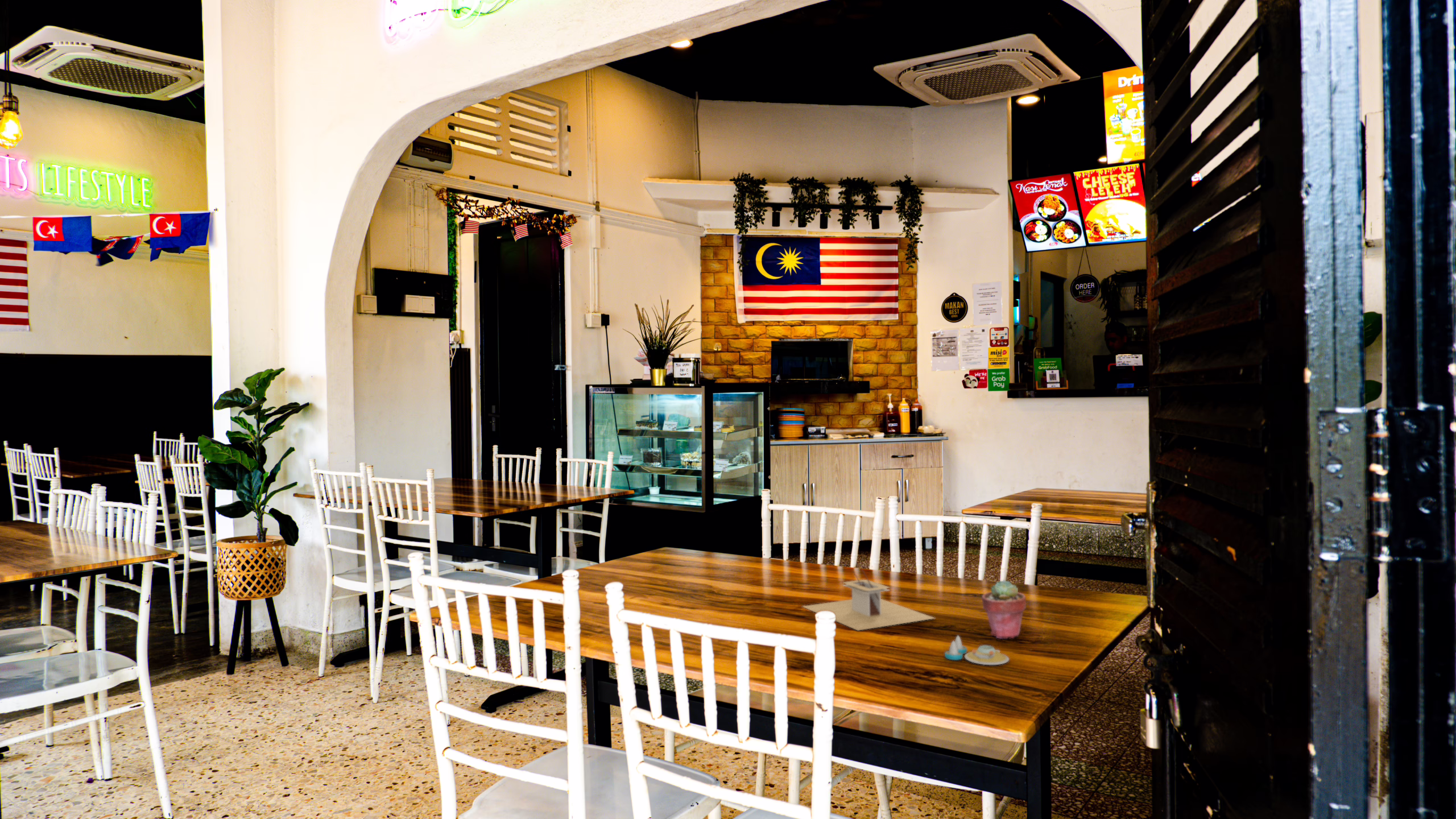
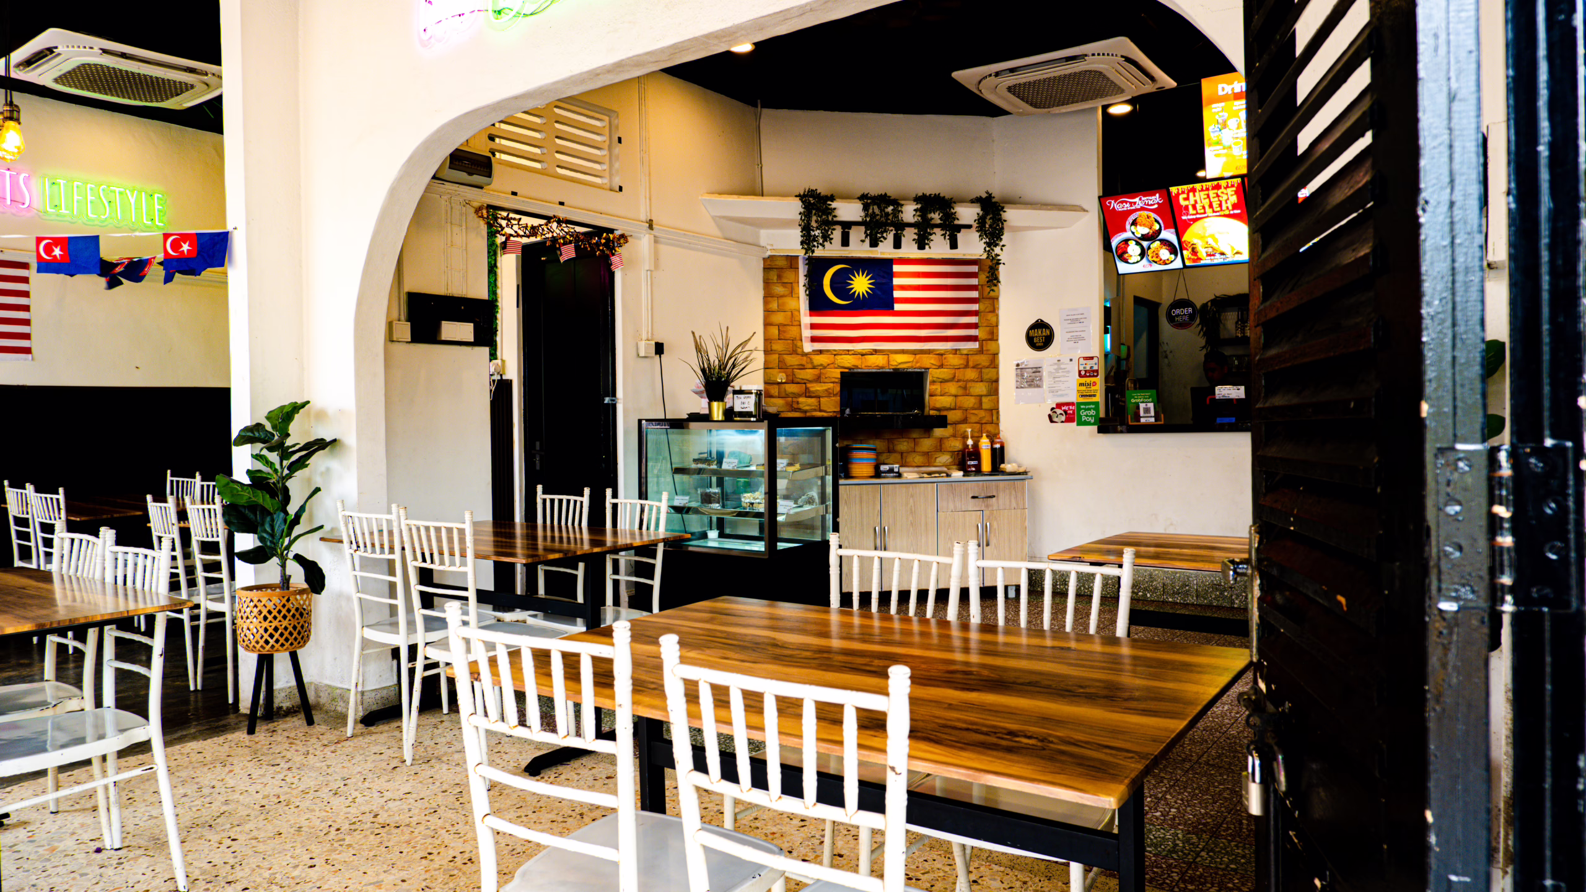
- potted succulent [981,579,1027,639]
- salt and pepper shaker set [944,635,1010,665]
- utensil holder [801,569,936,631]
